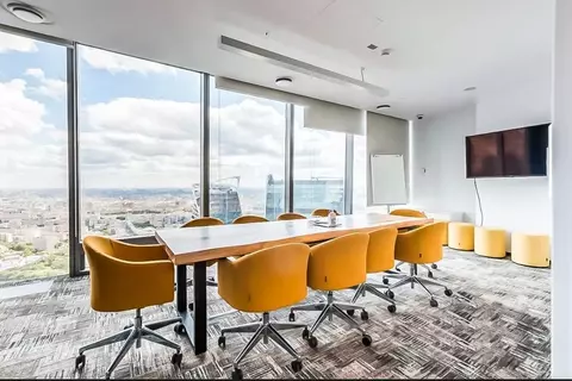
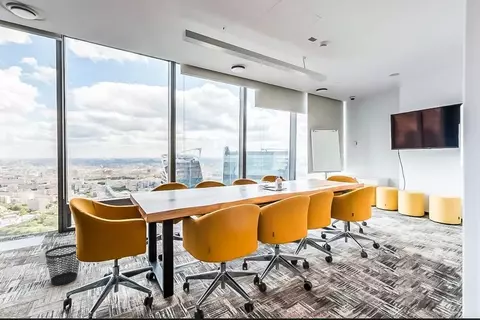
+ wastebasket [44,243,80,286]
